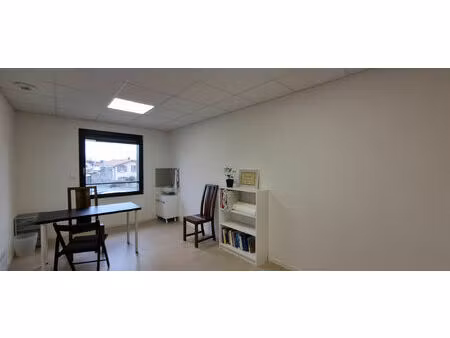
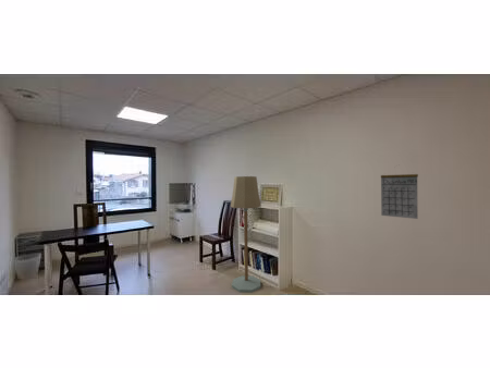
+ calendar [380,164,419,220]
+ floor lamp [230,175,262,294]
